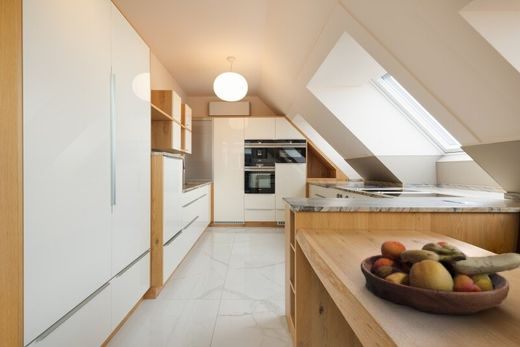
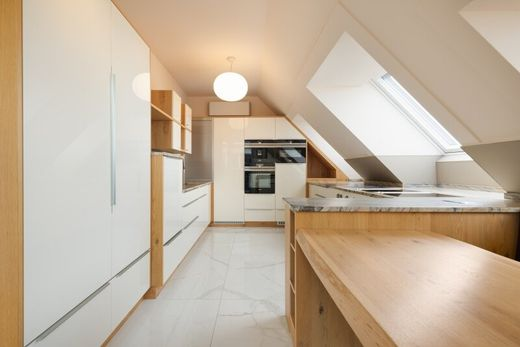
- fruit bowl [359,240,520,316]
